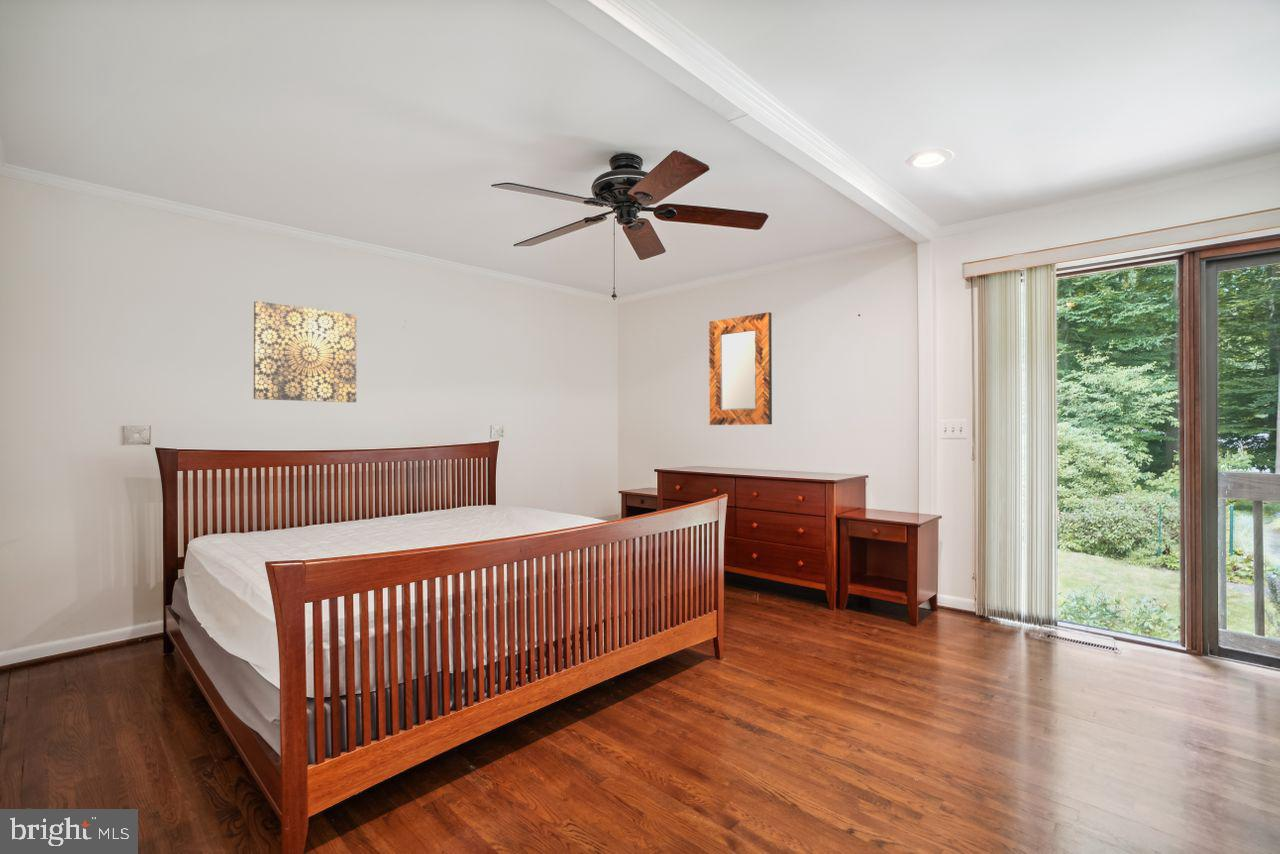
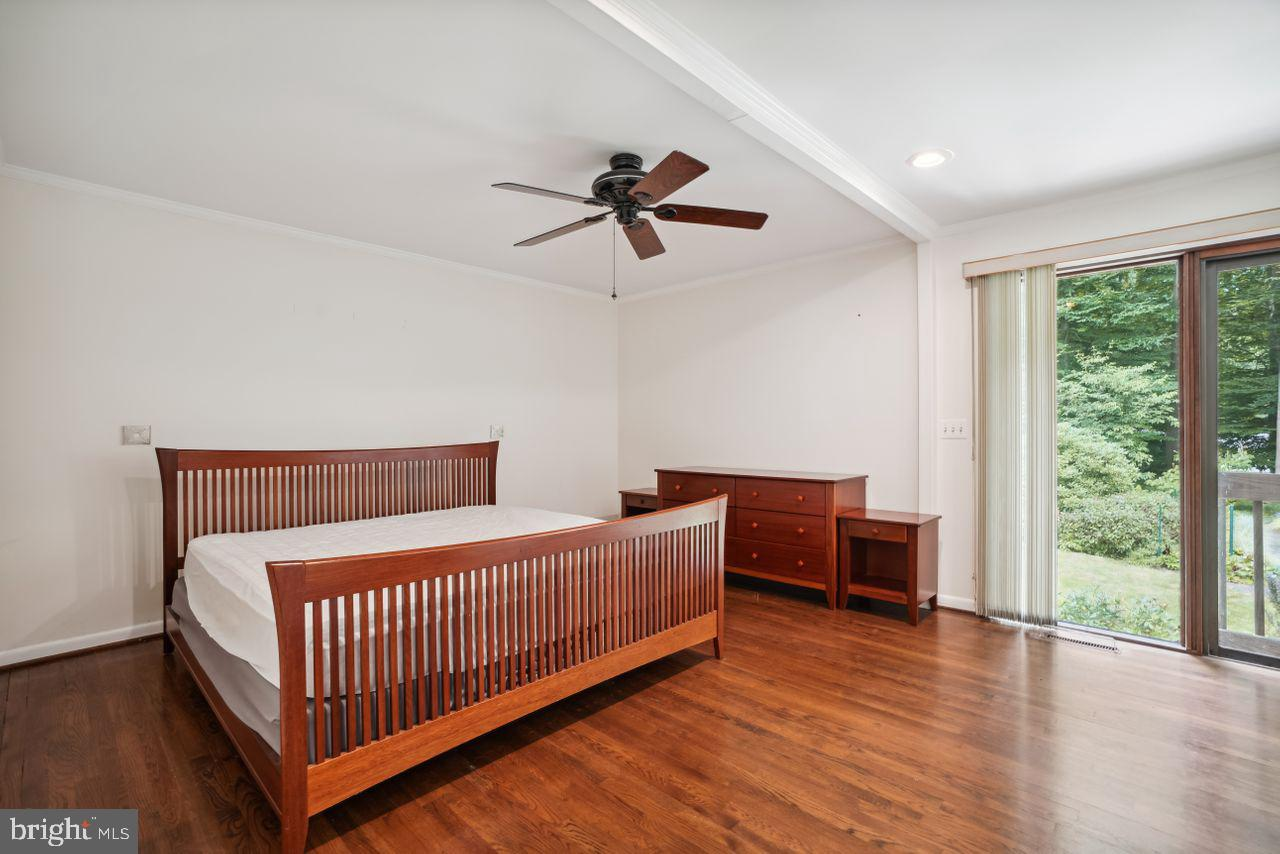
- wall art [253,300,357,403]
- home mirror [708,311,773,426]
